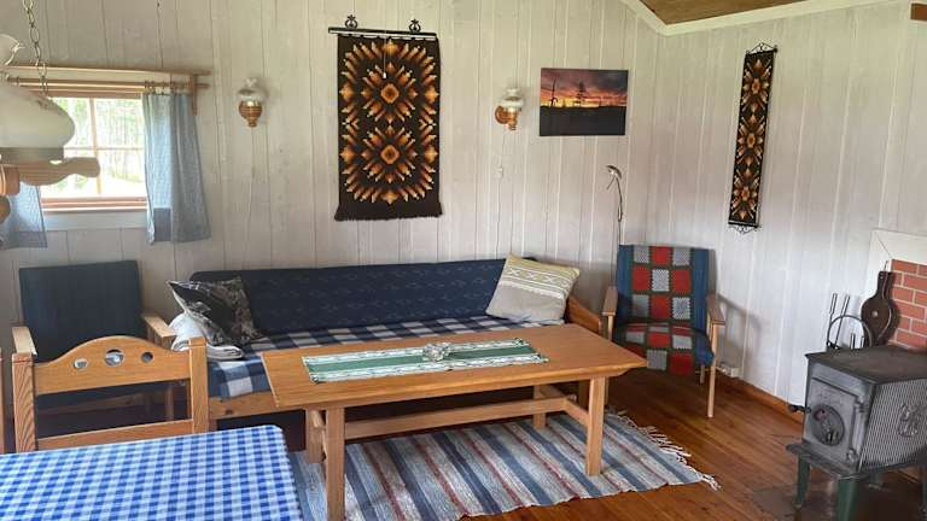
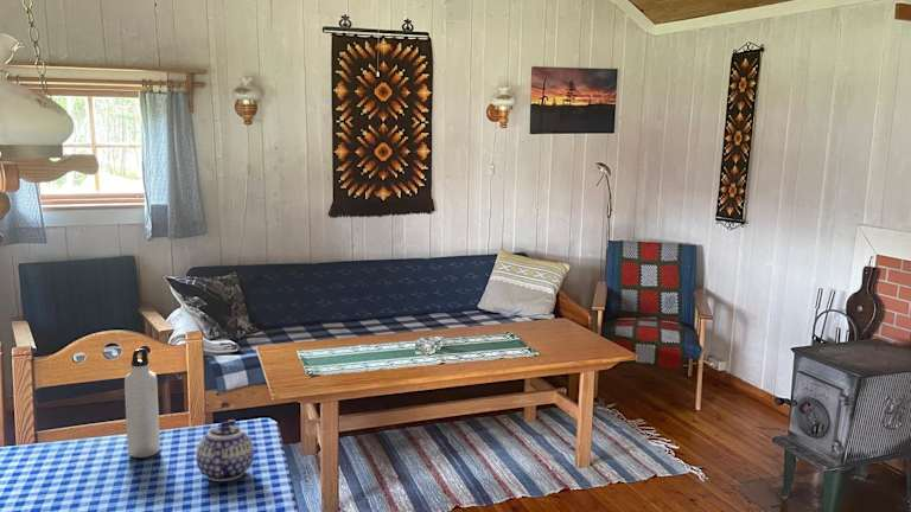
+ teapot [195,418,255,482]
+ water bottle [123,347,161,459]
